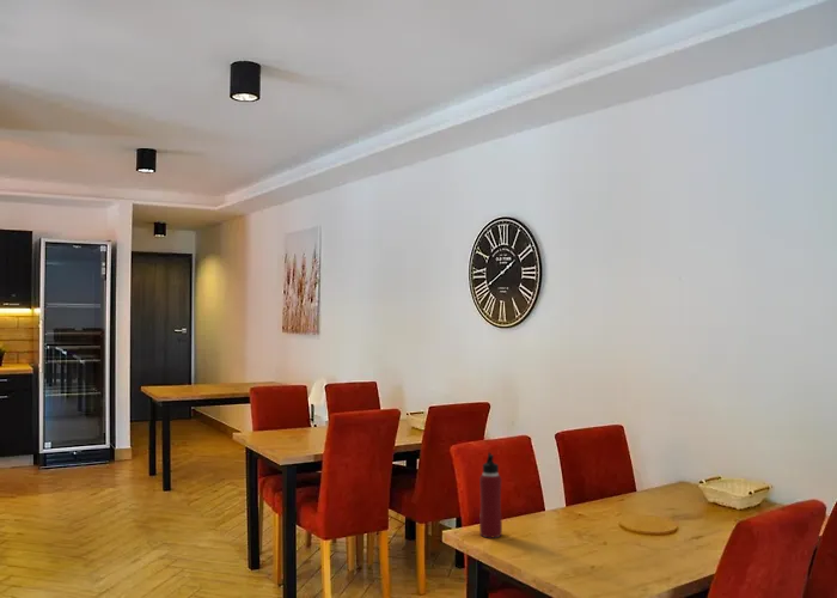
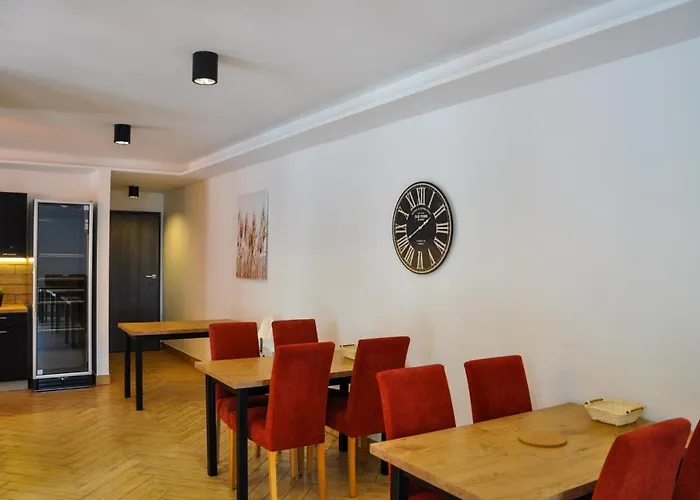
- water bottle [478,452,503,538]
